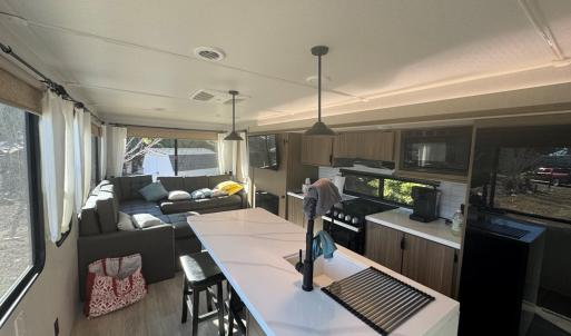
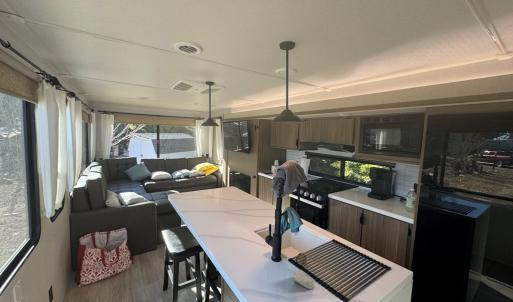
+ soap bar [293,269,316,290]
